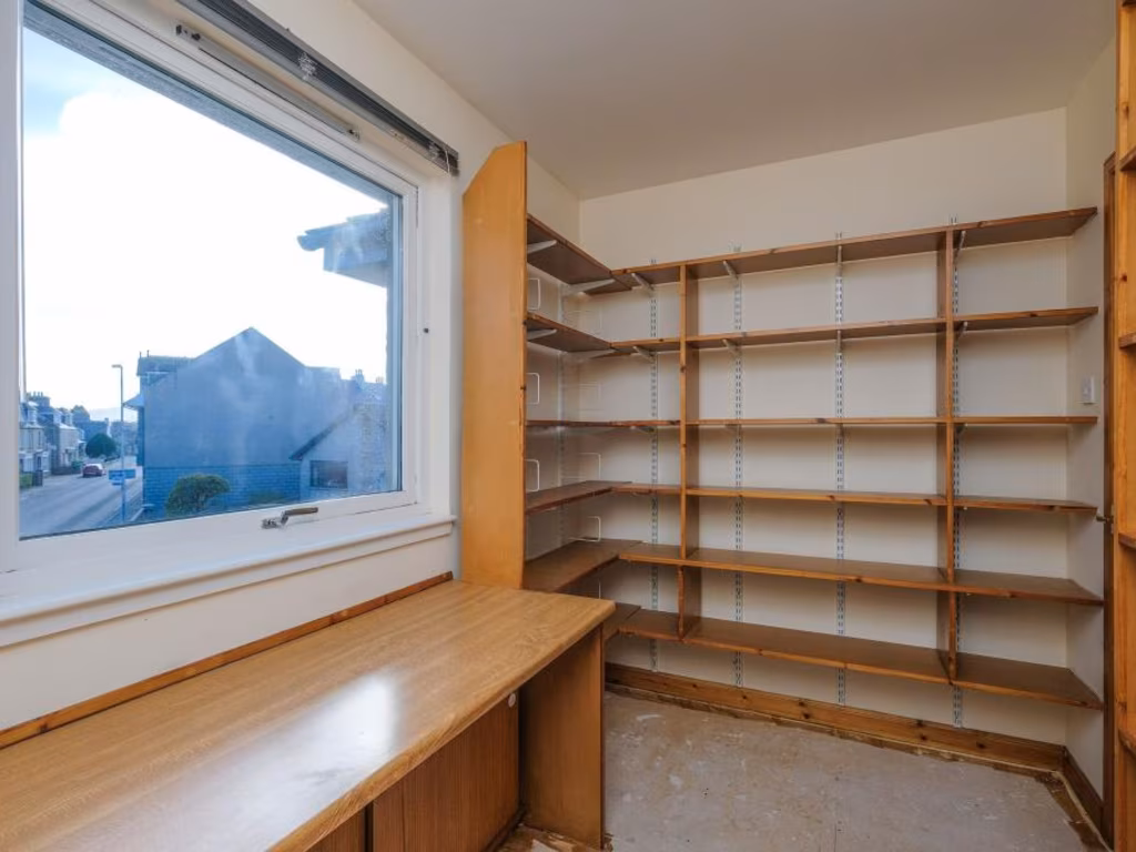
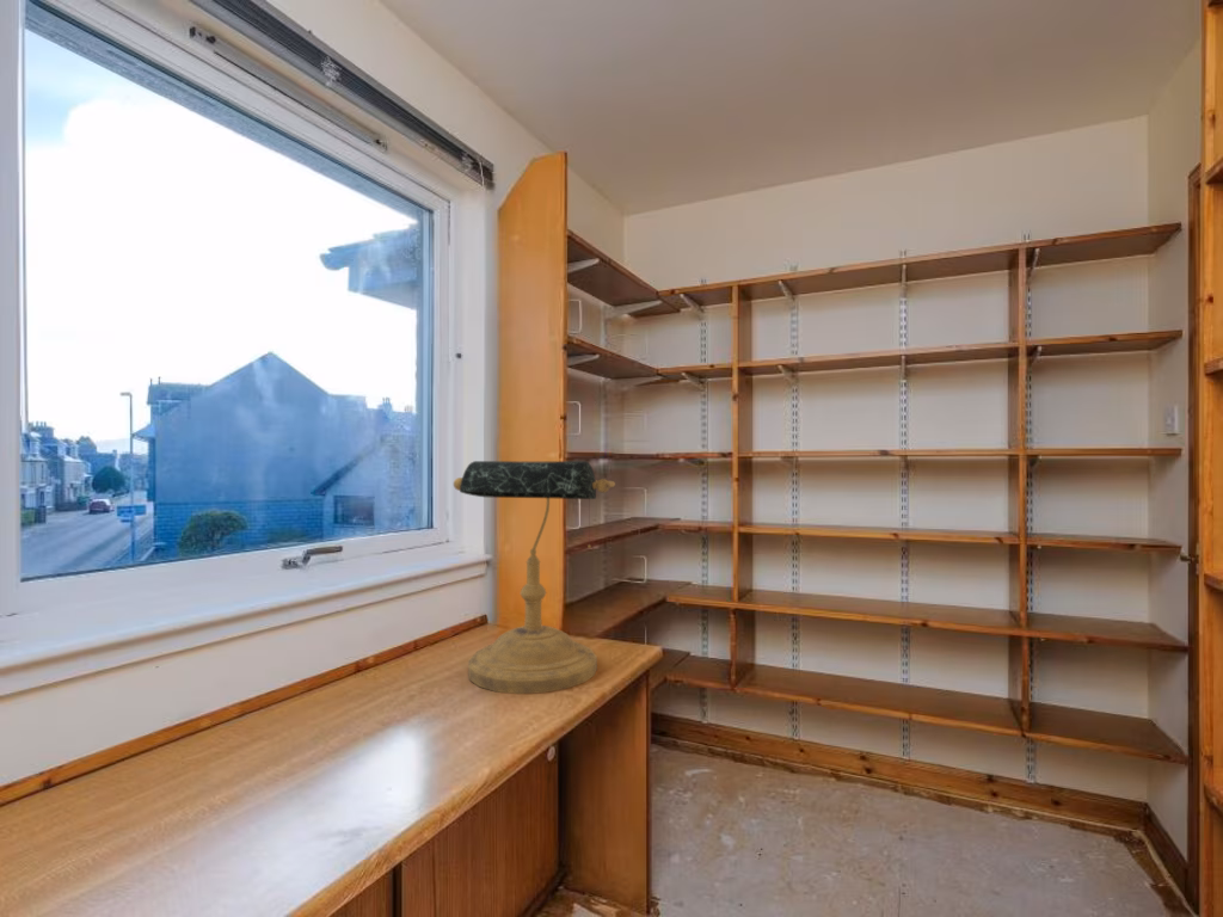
+ desk lamp [453,460,616,695]
